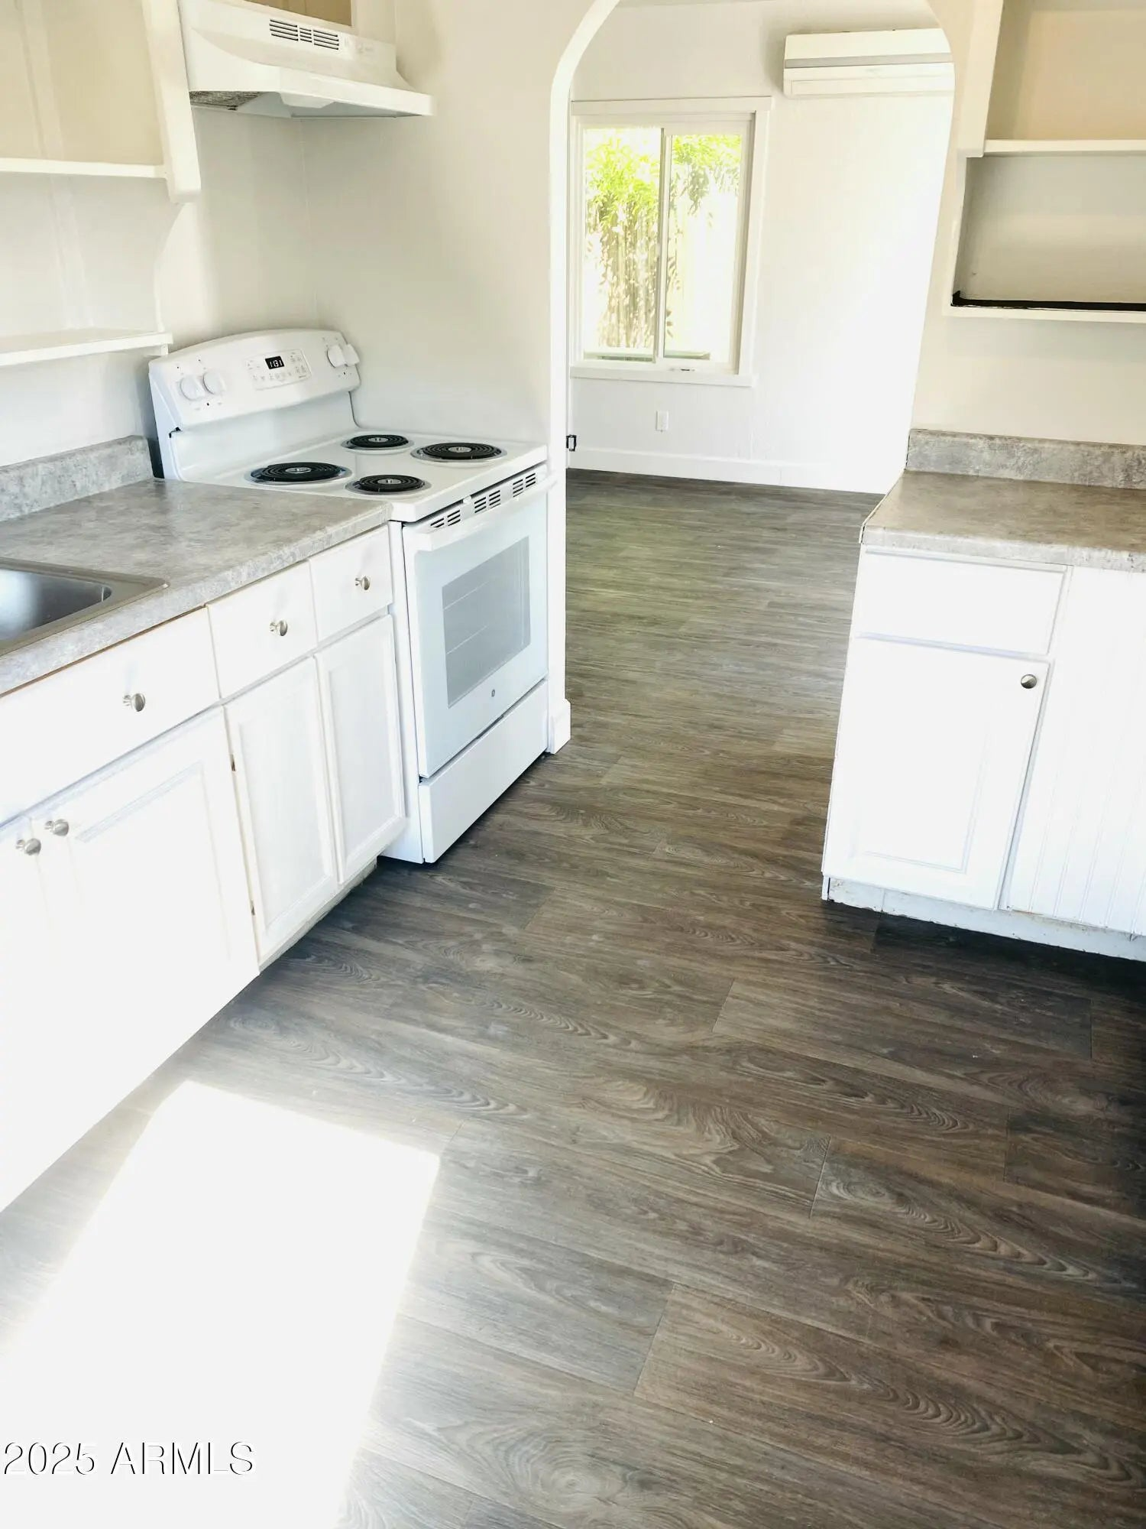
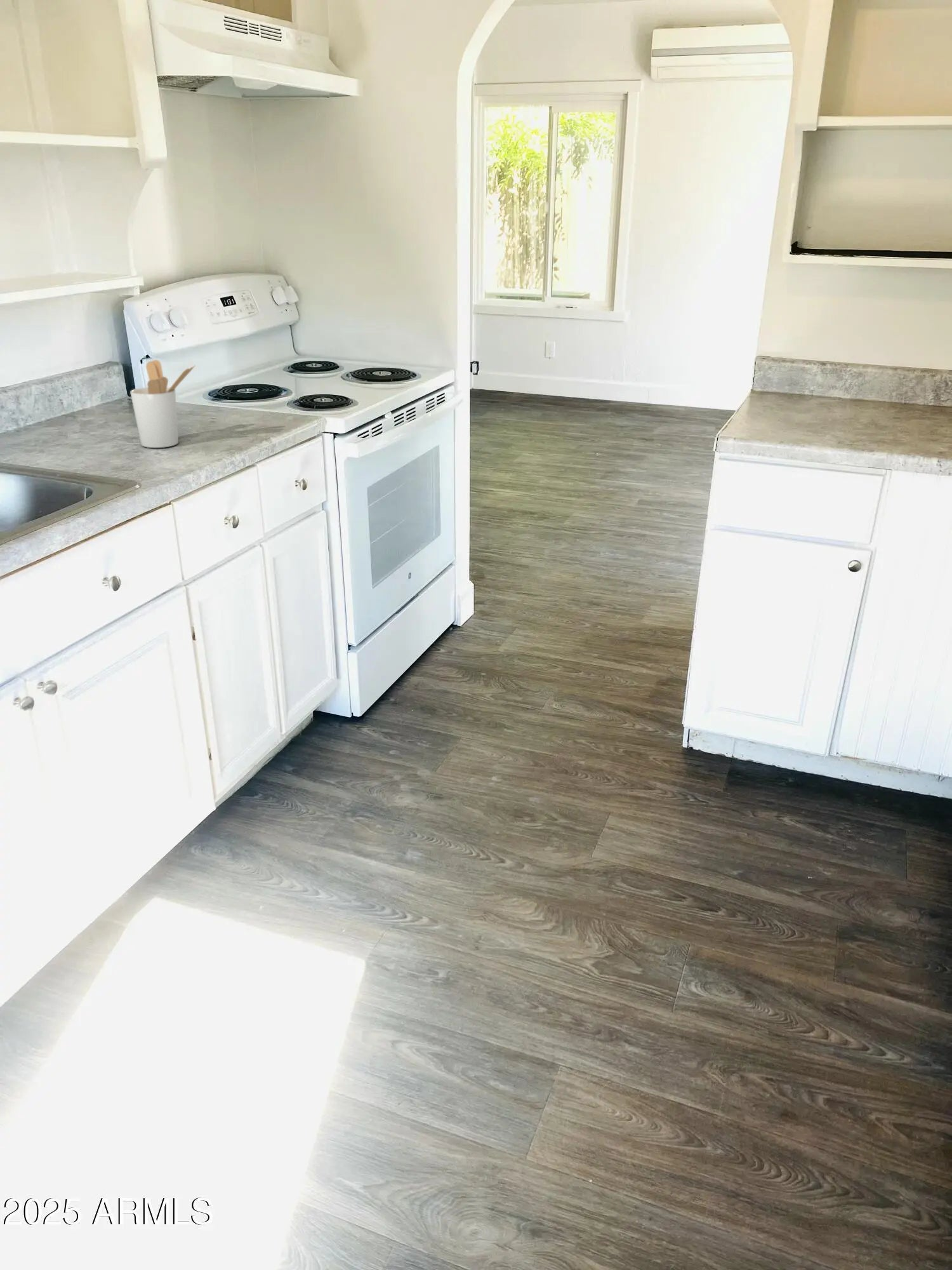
+ utensil holder [129,359,196,448]
